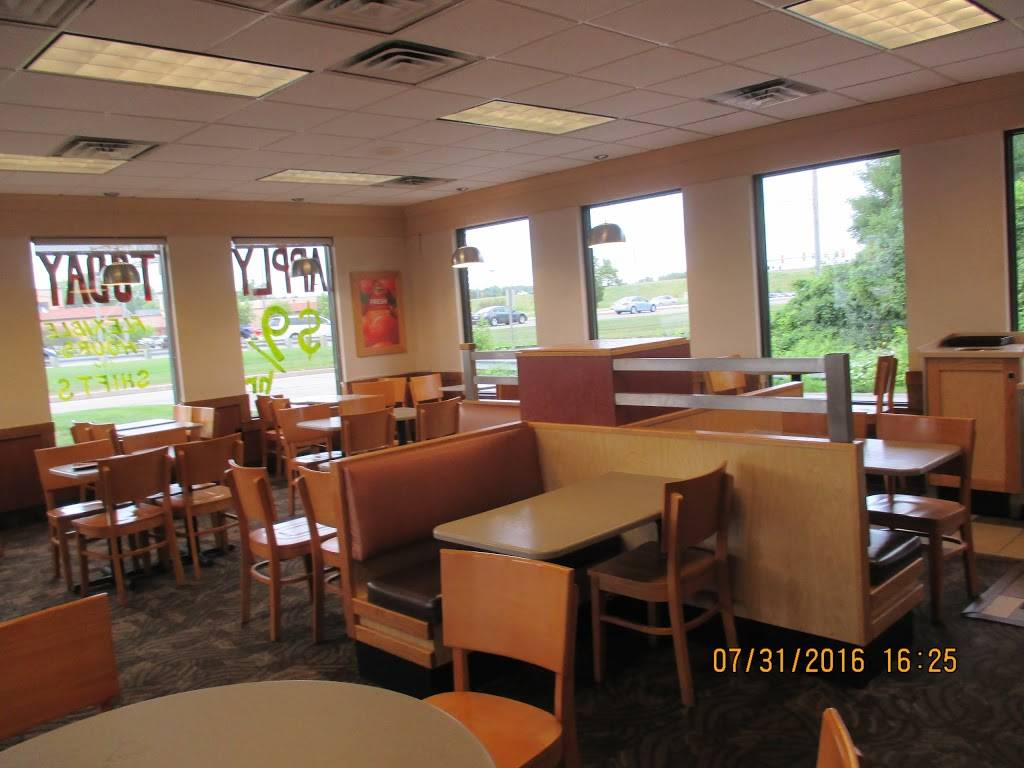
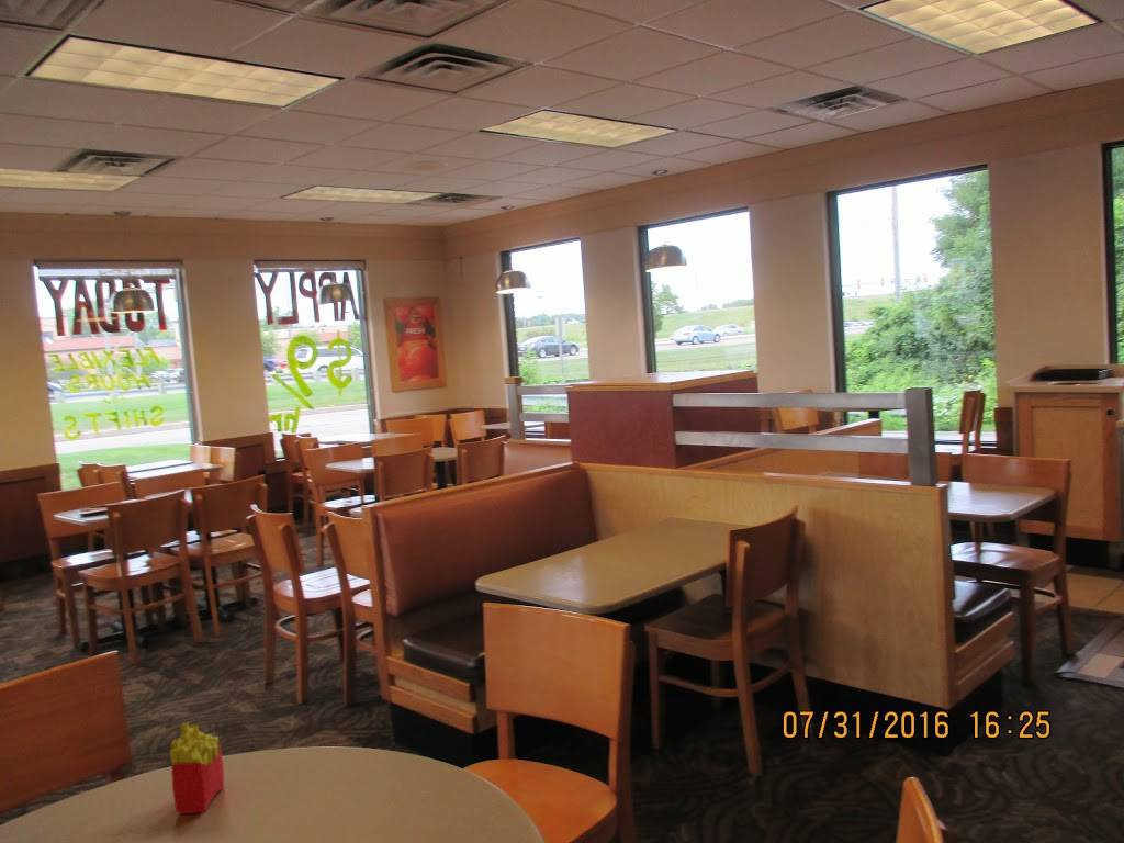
+ french fries [169,721,225,816]
